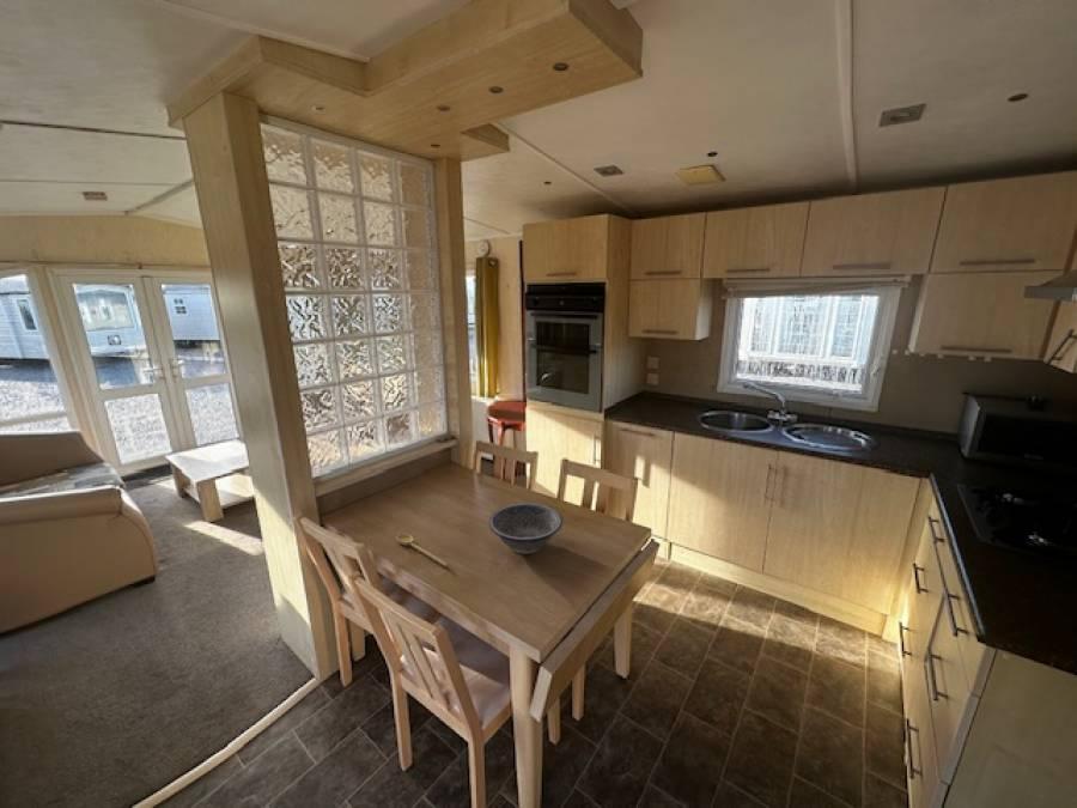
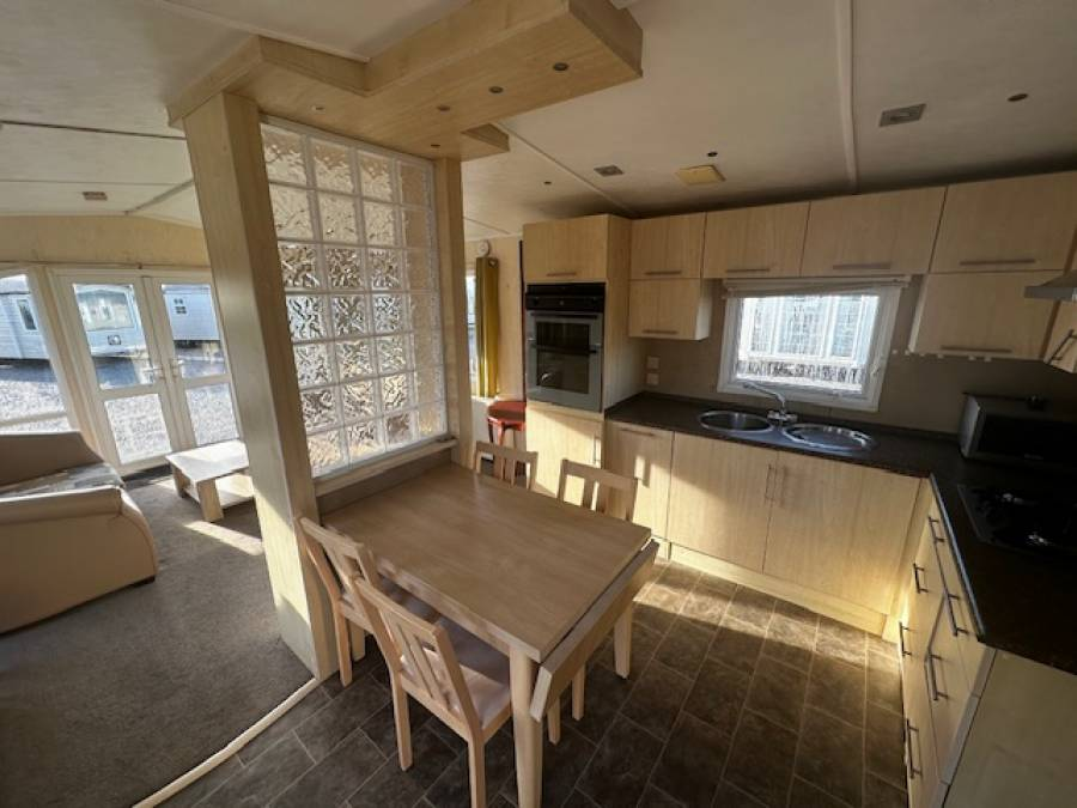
- decorative bowl [487,502,564,554]
- spoon [395,533,449,569]
